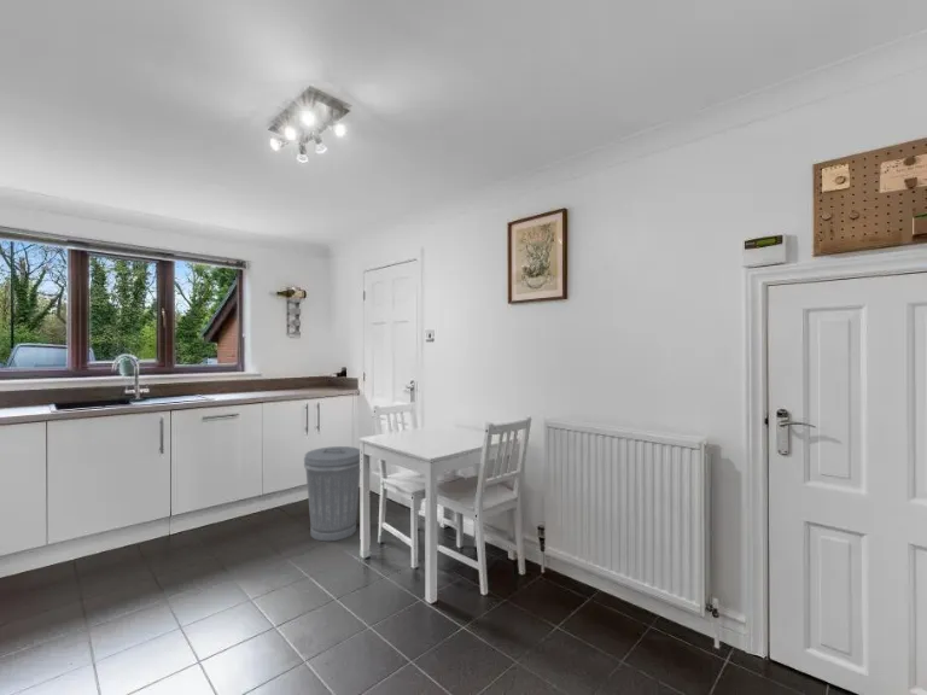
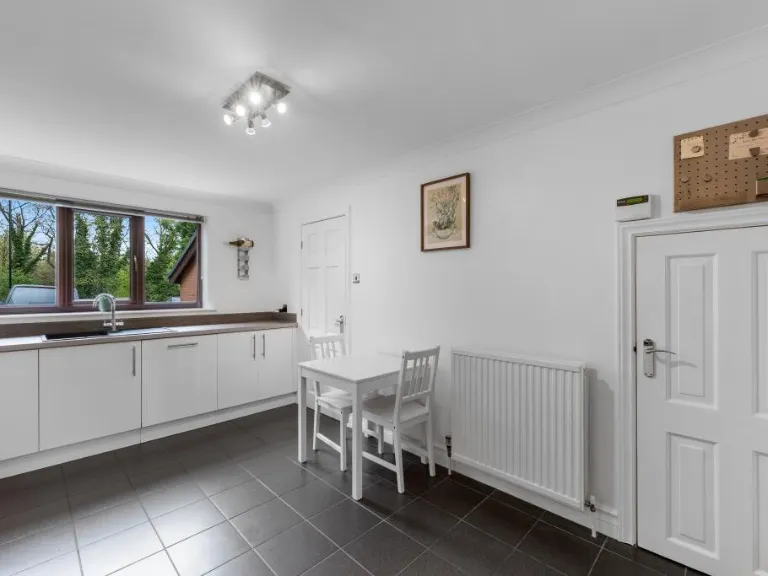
- trash can [303,445,361,542]
